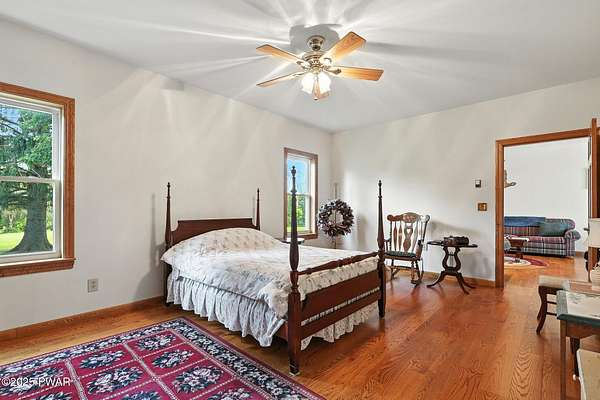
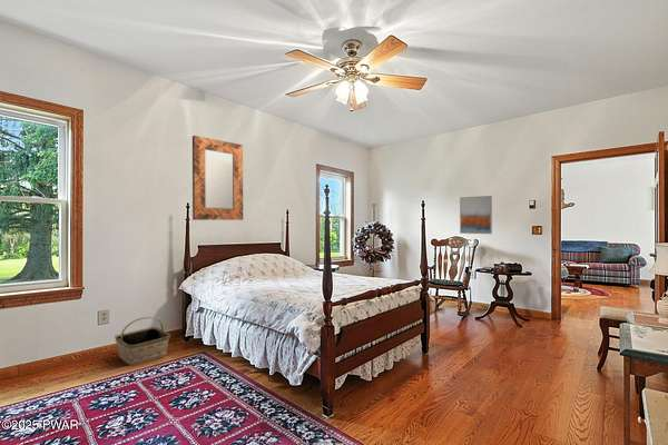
+ wall art [459,195,493,235]
+ basket [114,316,171,366]
+ home mirror [191,135,244,221]
